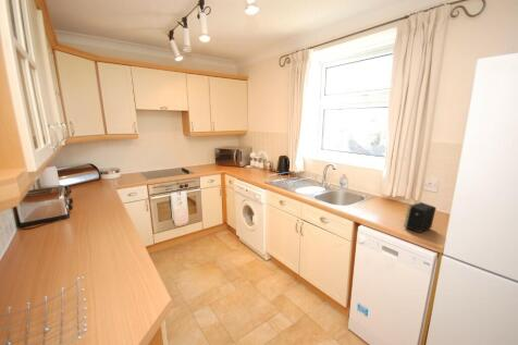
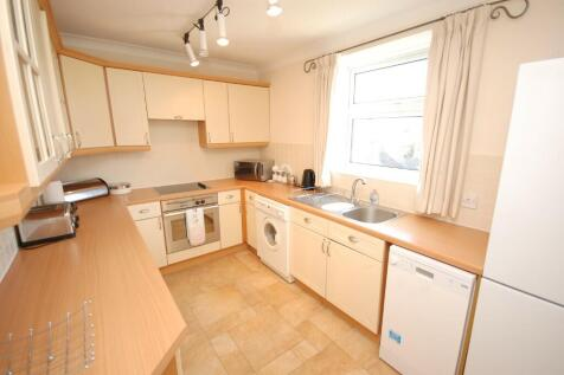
- speaker [403,200,437,234]
